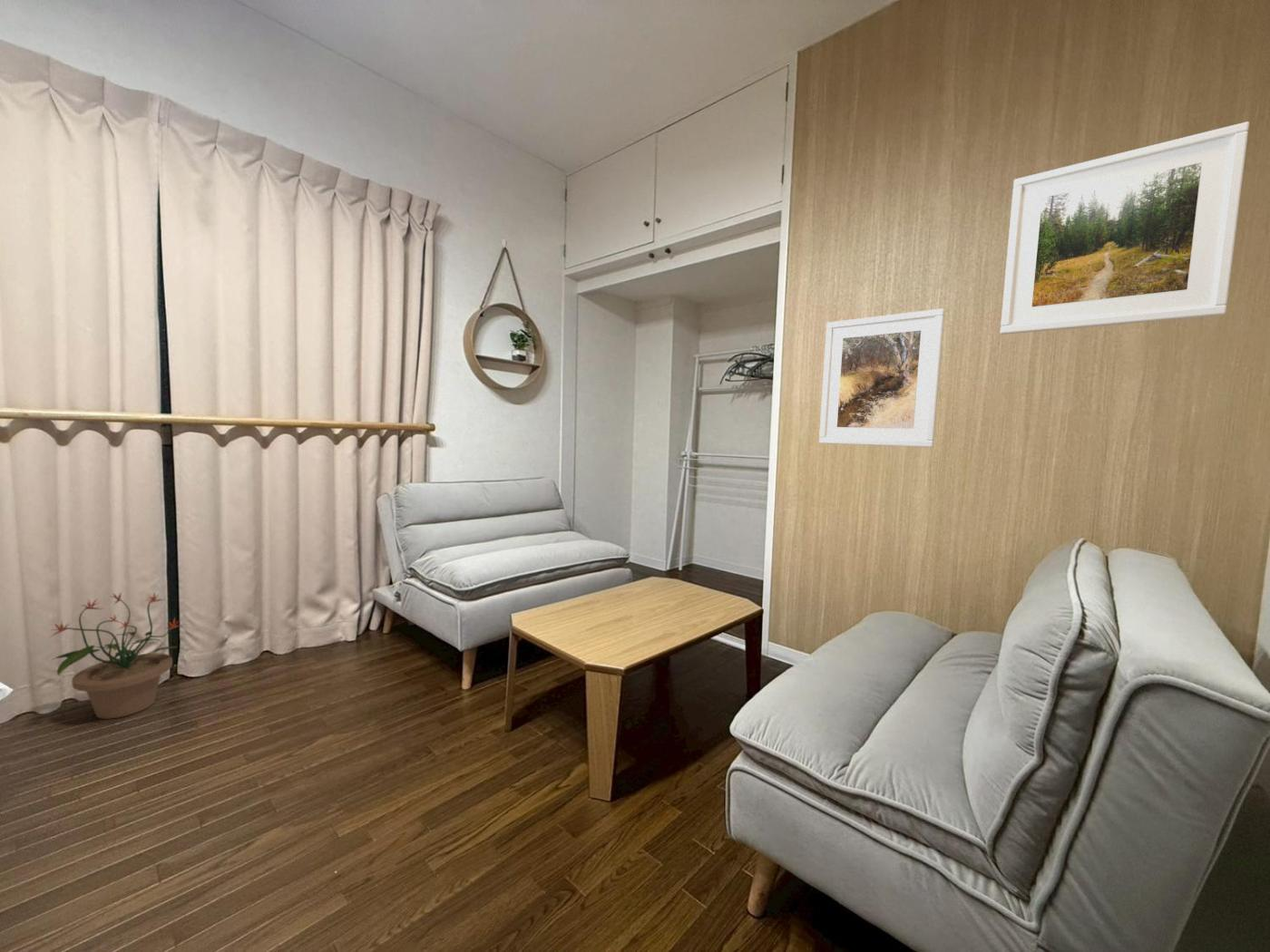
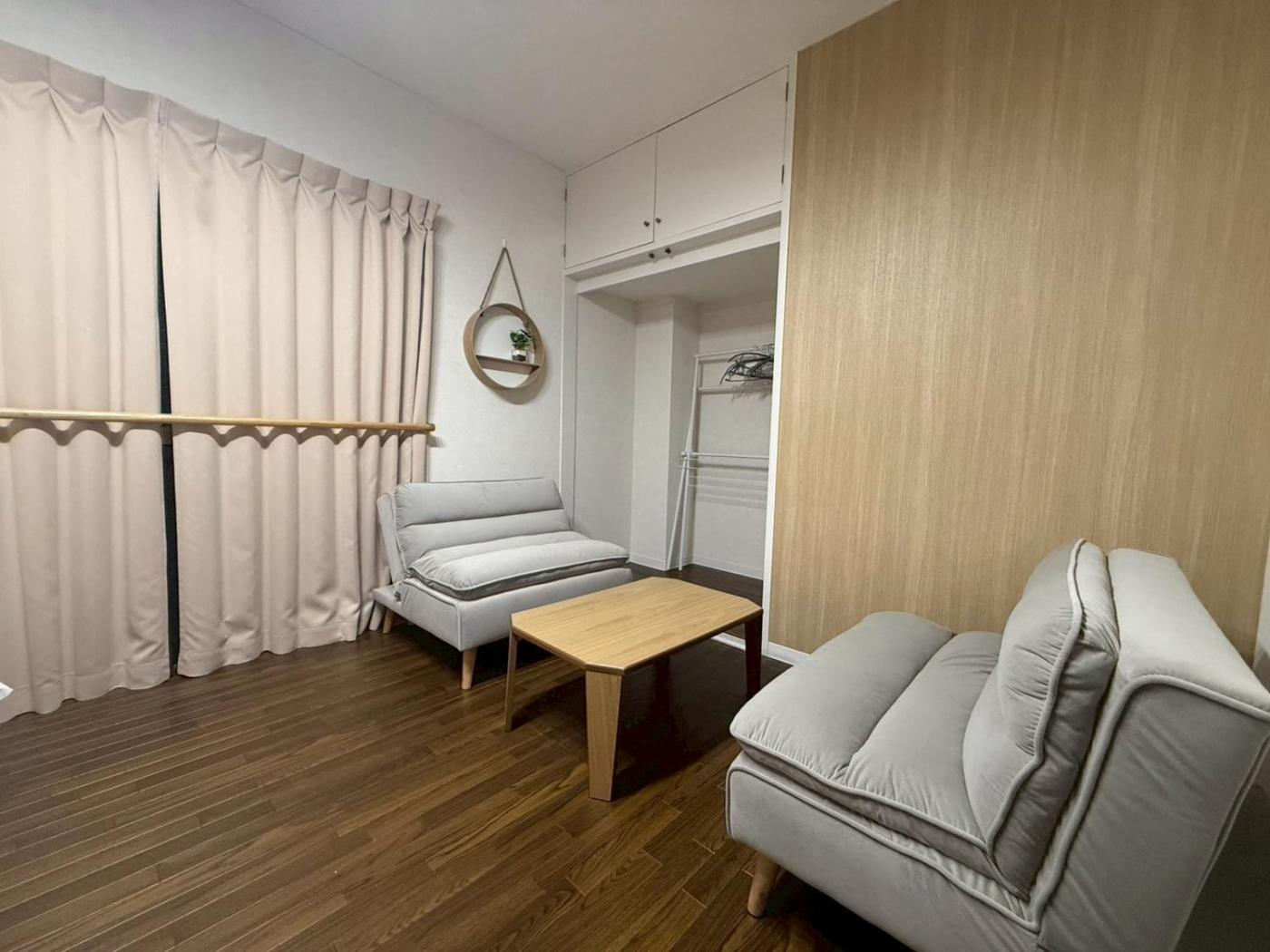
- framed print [1000,121,1250,335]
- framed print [818,307,946,448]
- potted plant [49,591,184,720]
